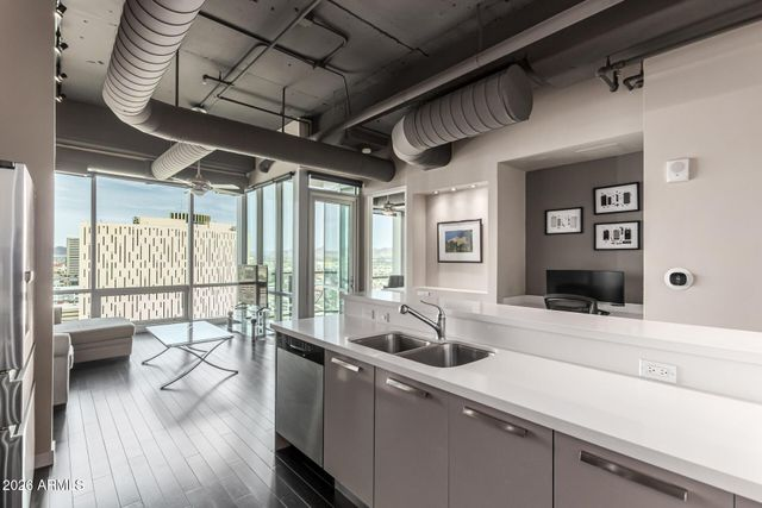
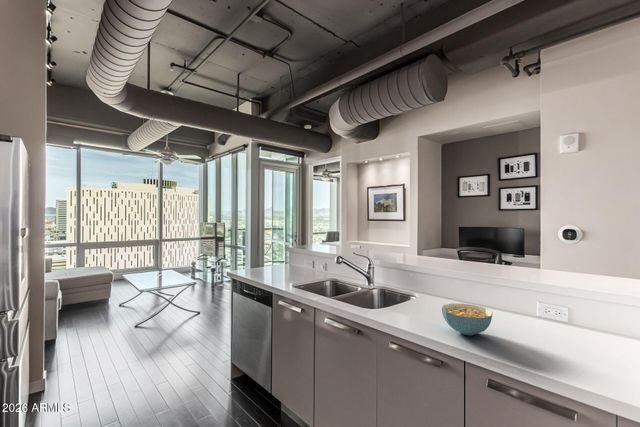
+ cereal bowl [441,302,493,336]
